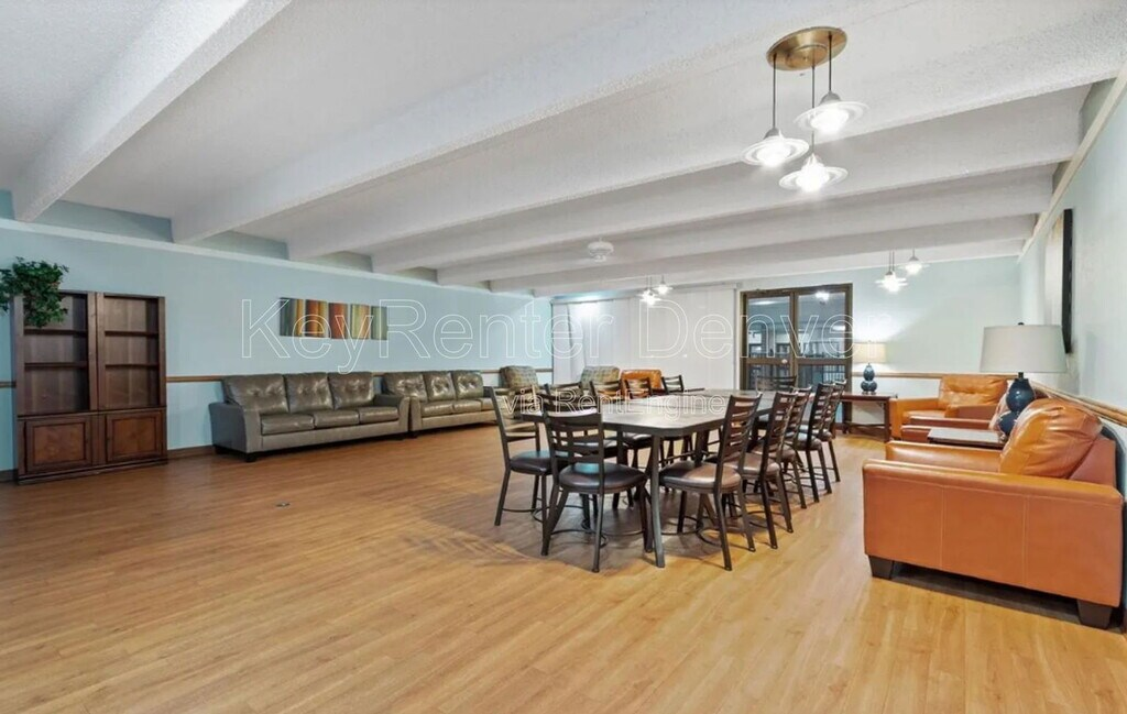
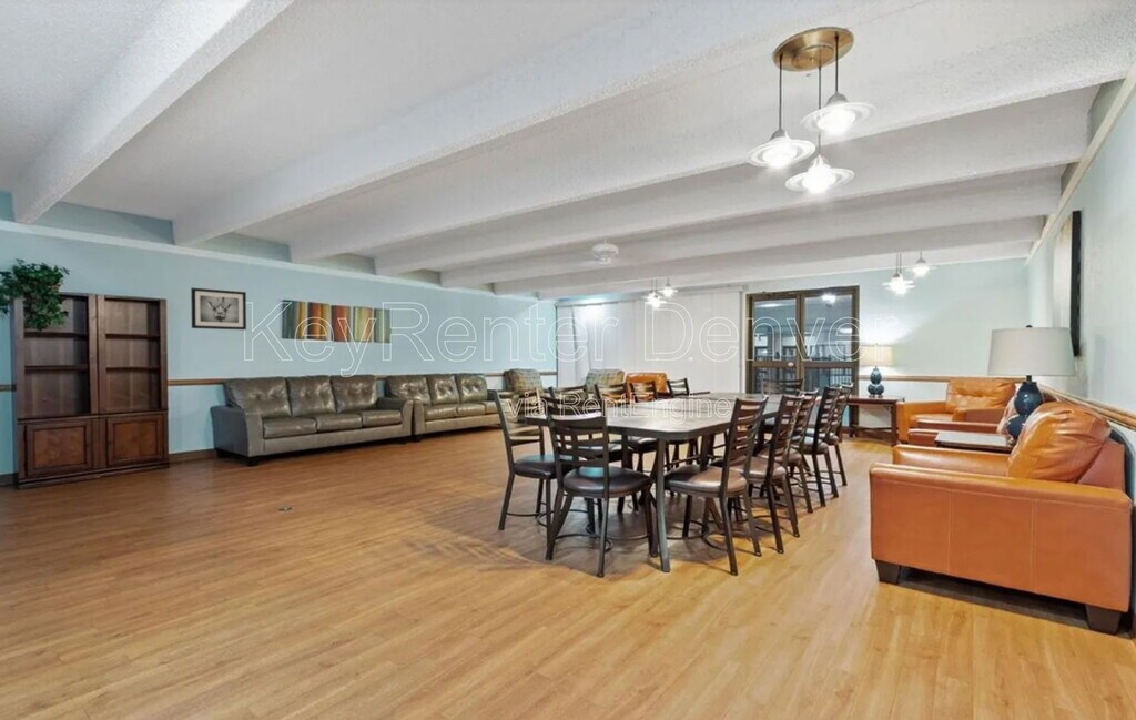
+ wall art [190,286,247,331]
